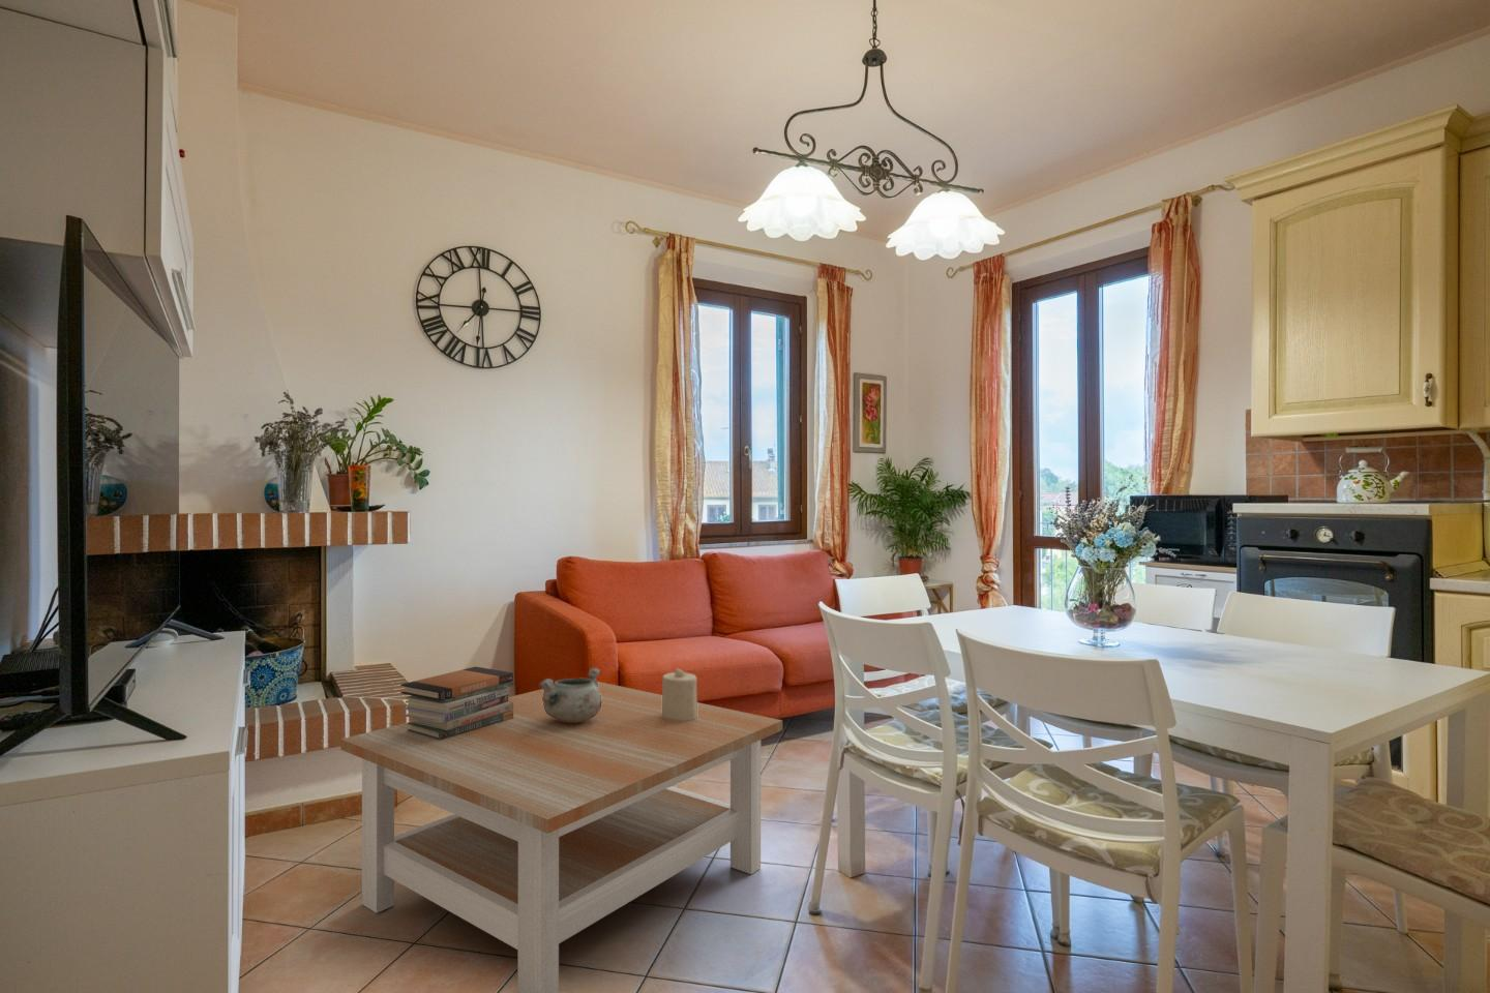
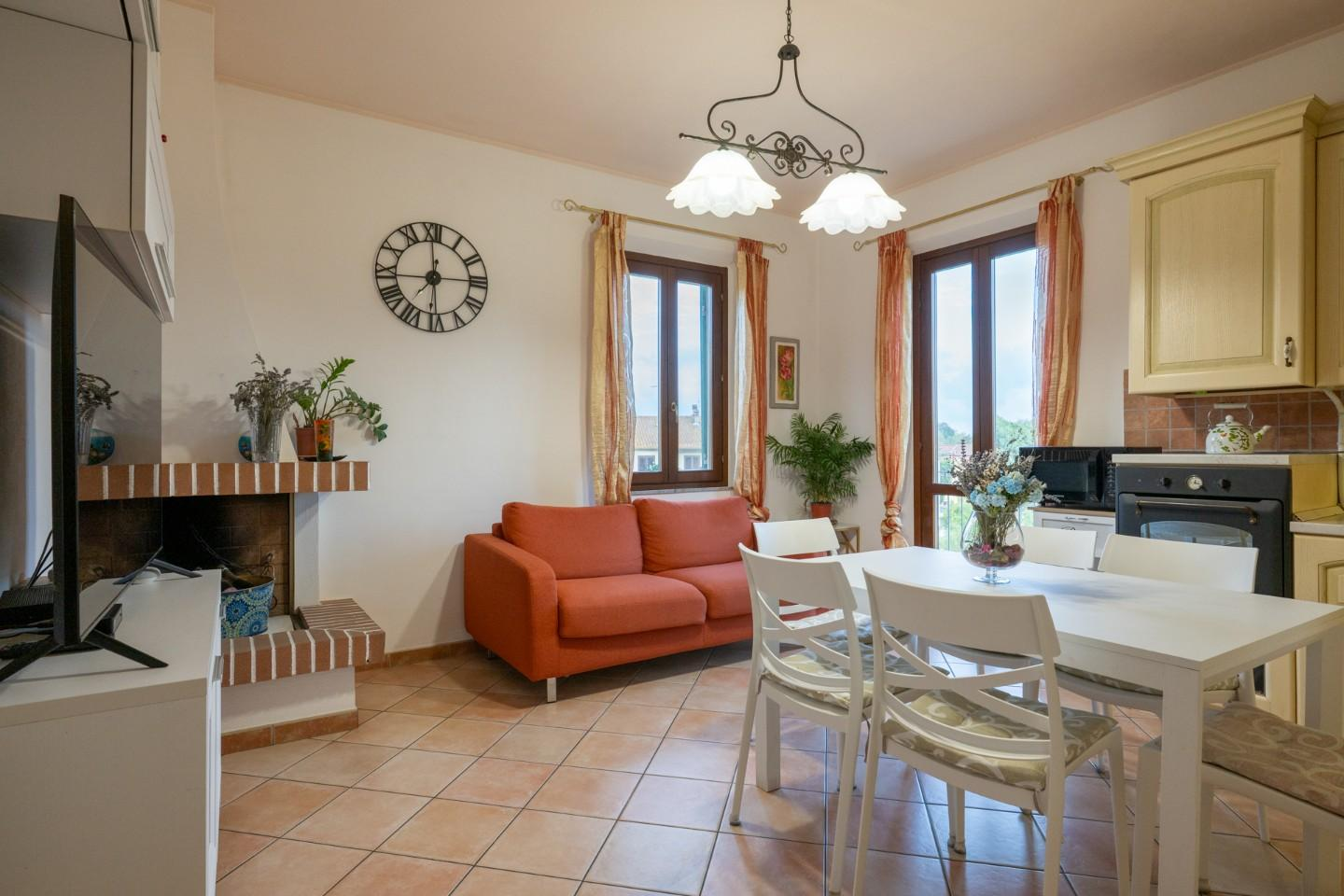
- candle [661,667,698,721]
- decorative bowl [537,666,602,723]
- coffee table [339,680,784,993]
- book stack [399,666,516,739]
